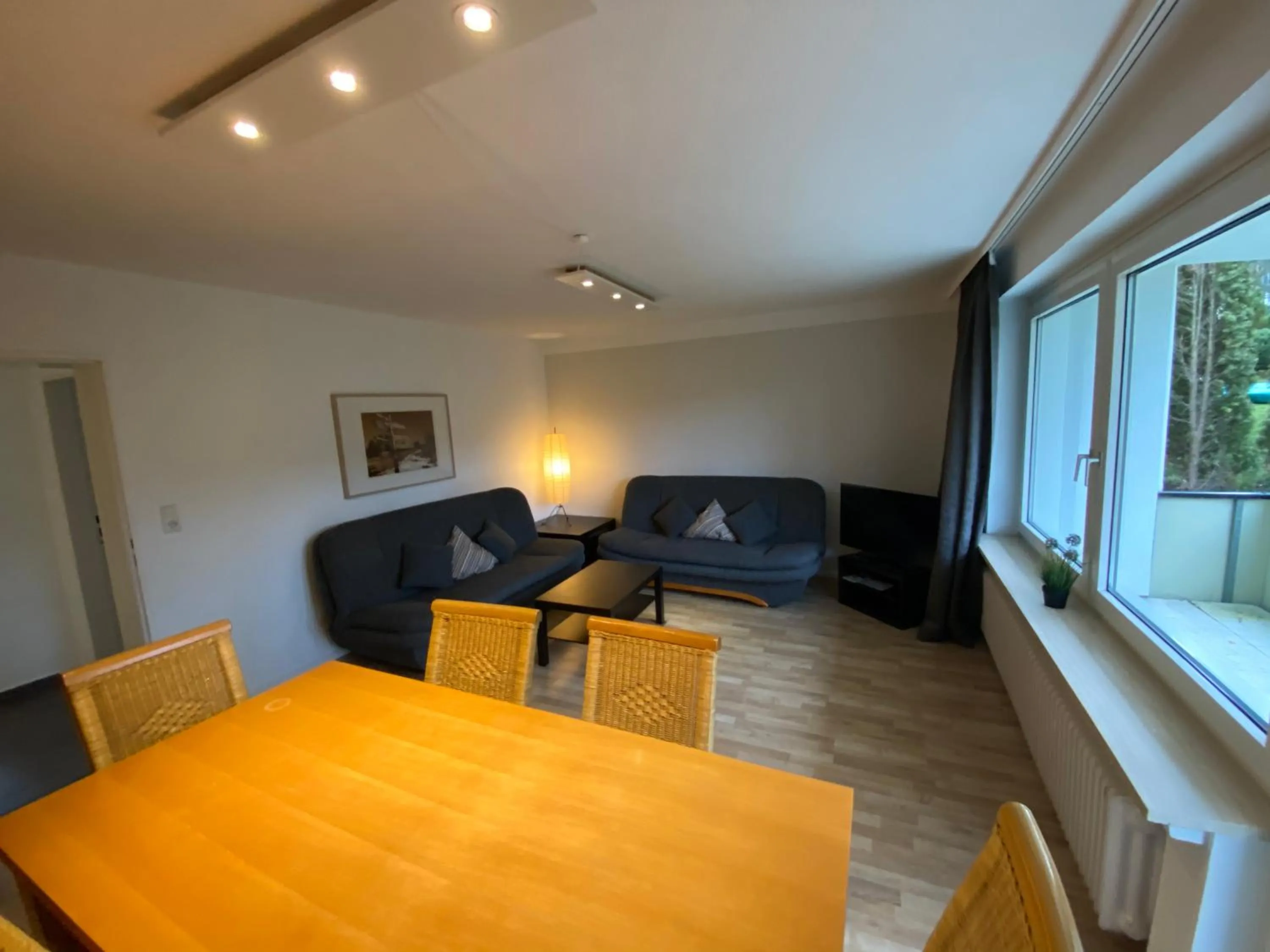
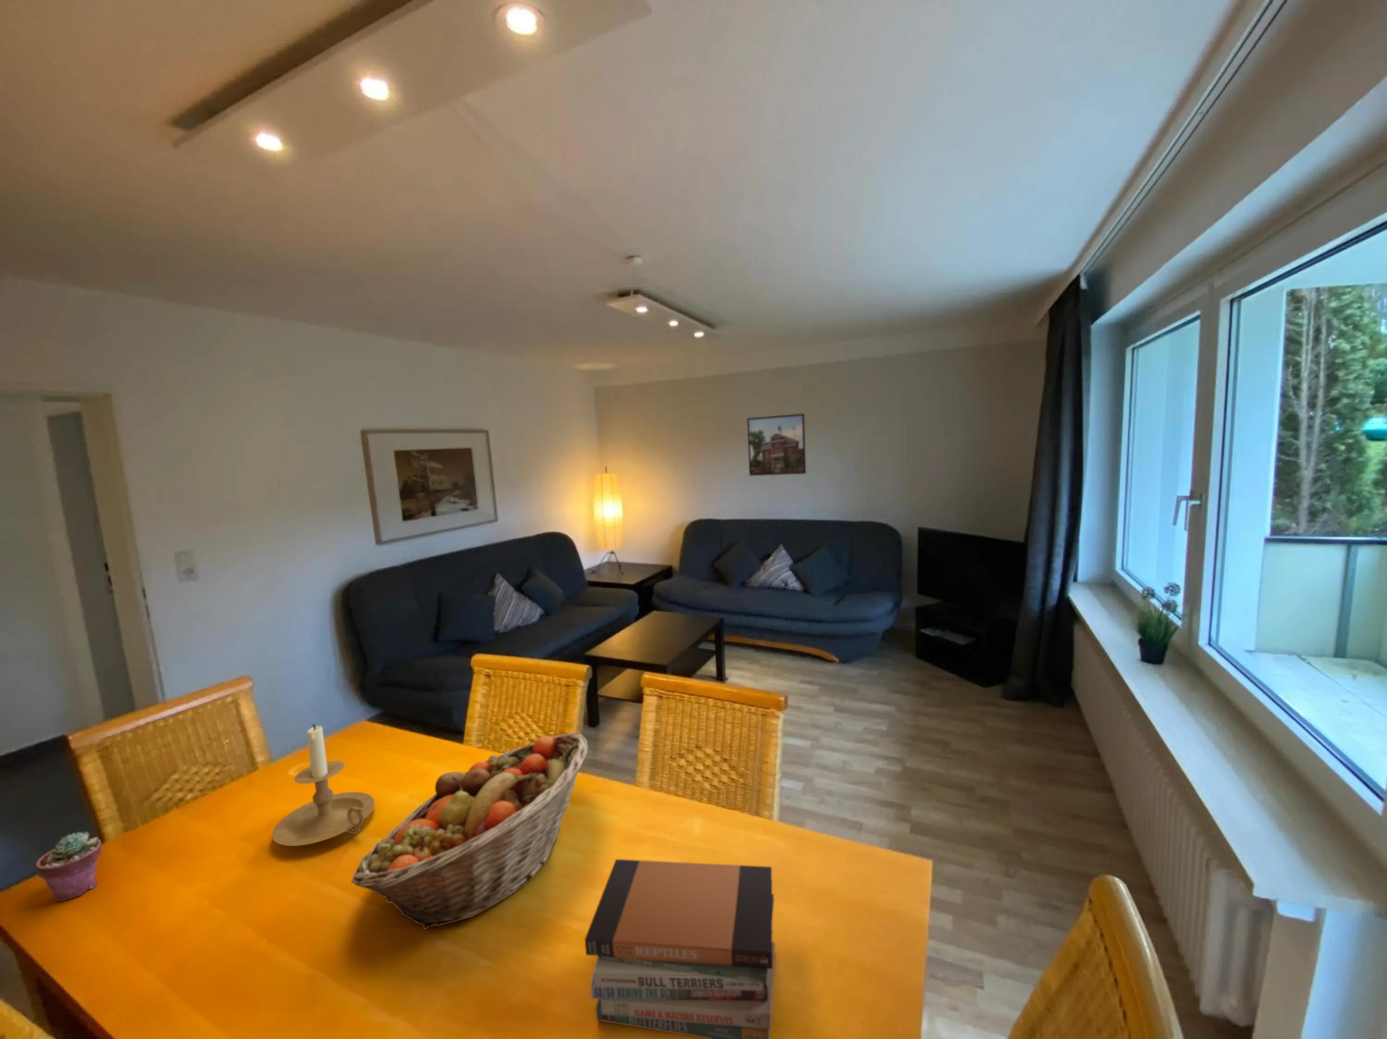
+ book stack [584,859,777,1039]
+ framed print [747,414,807,477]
+ candle holder [271,724,376,847]
+ fruit basket [351,732,588,930]
+ potted succulent [36,832,103,901]
